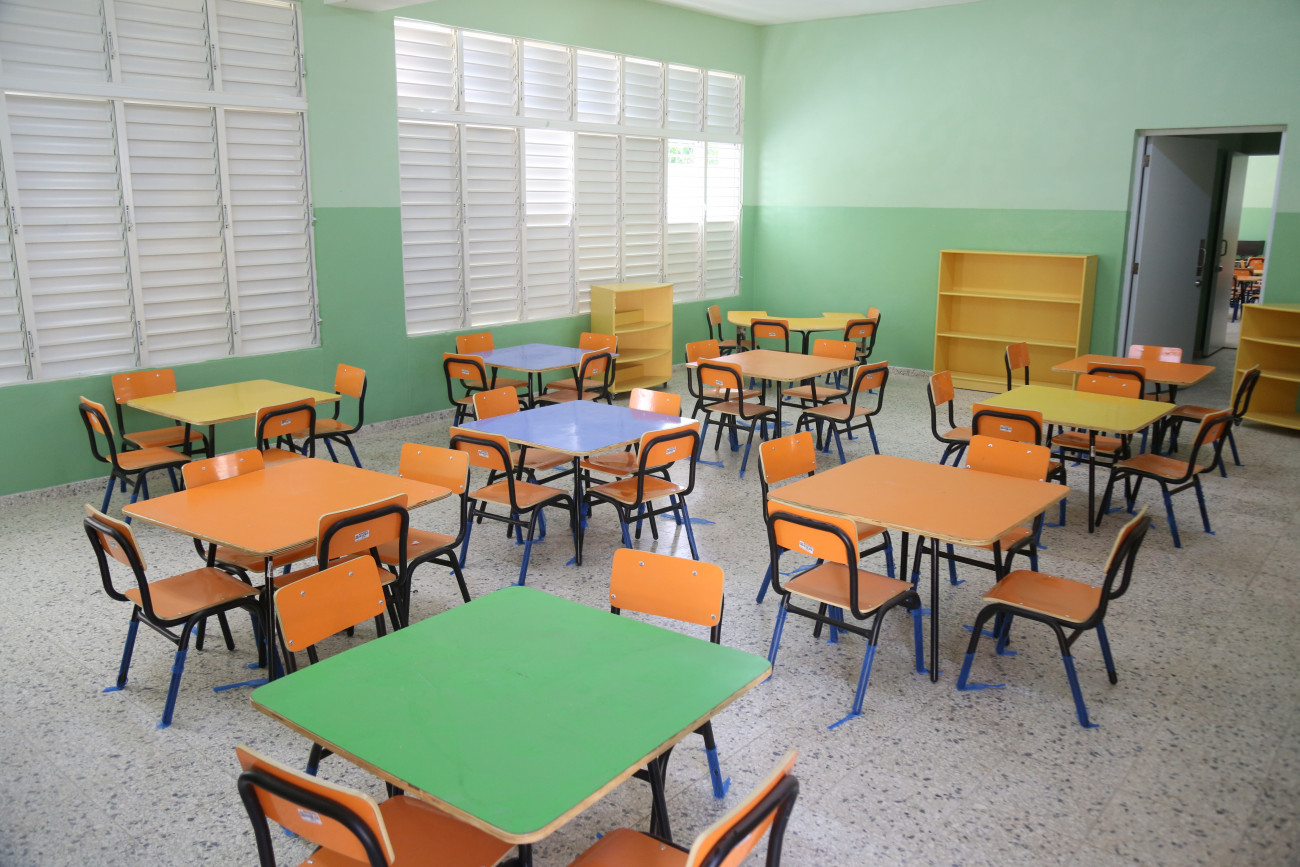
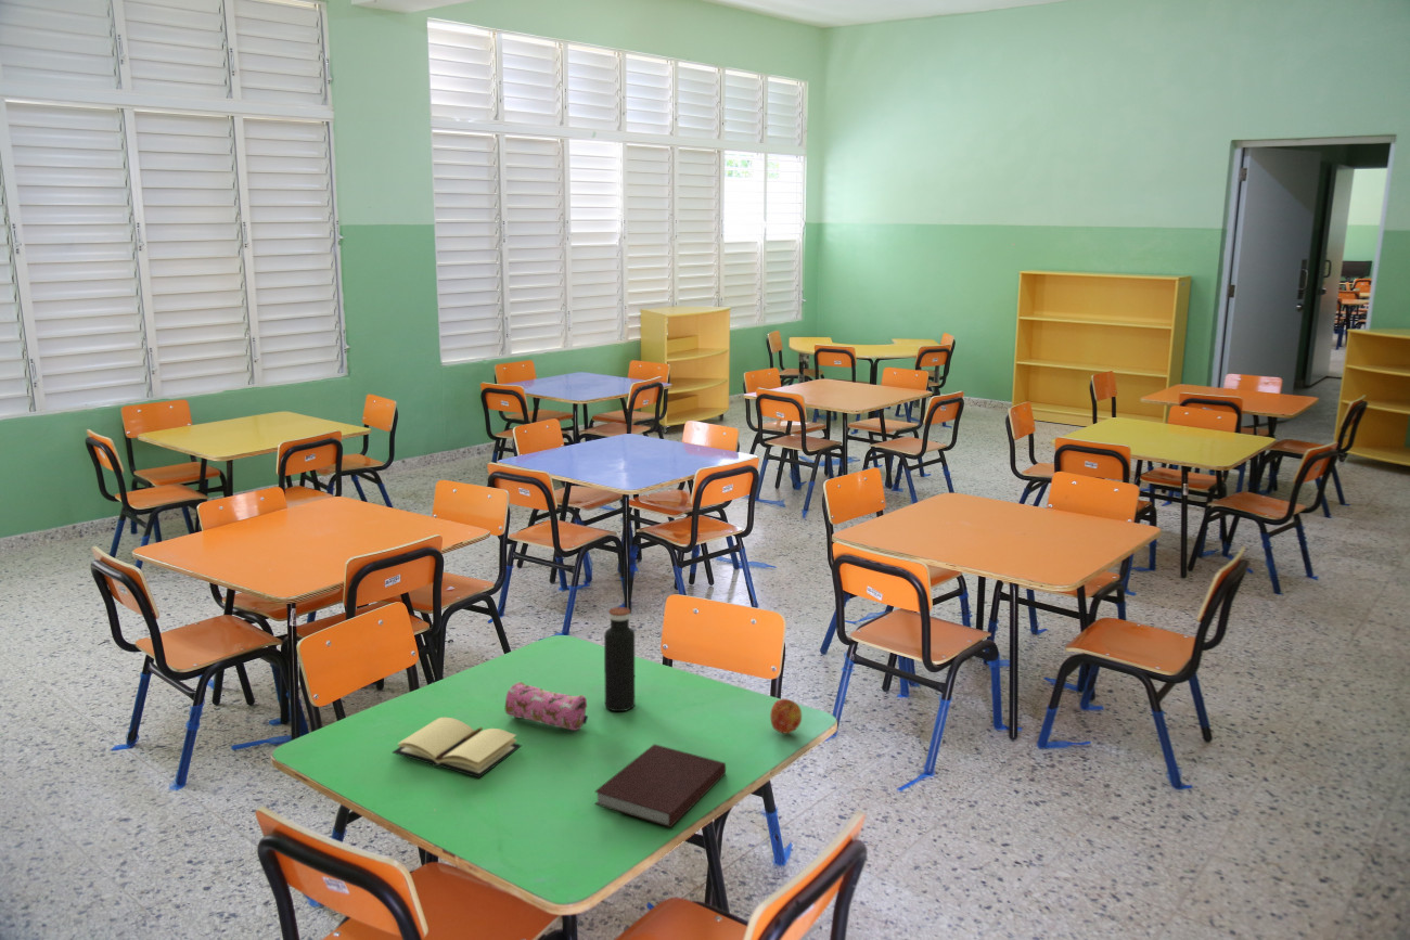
+ apple [769,698,803,735]
+ water bottle [603,606,636,712]
+ notebook [593,743,727,828]
+ book [390,717,523,780]
+ pencil case [504,681,589,732]
